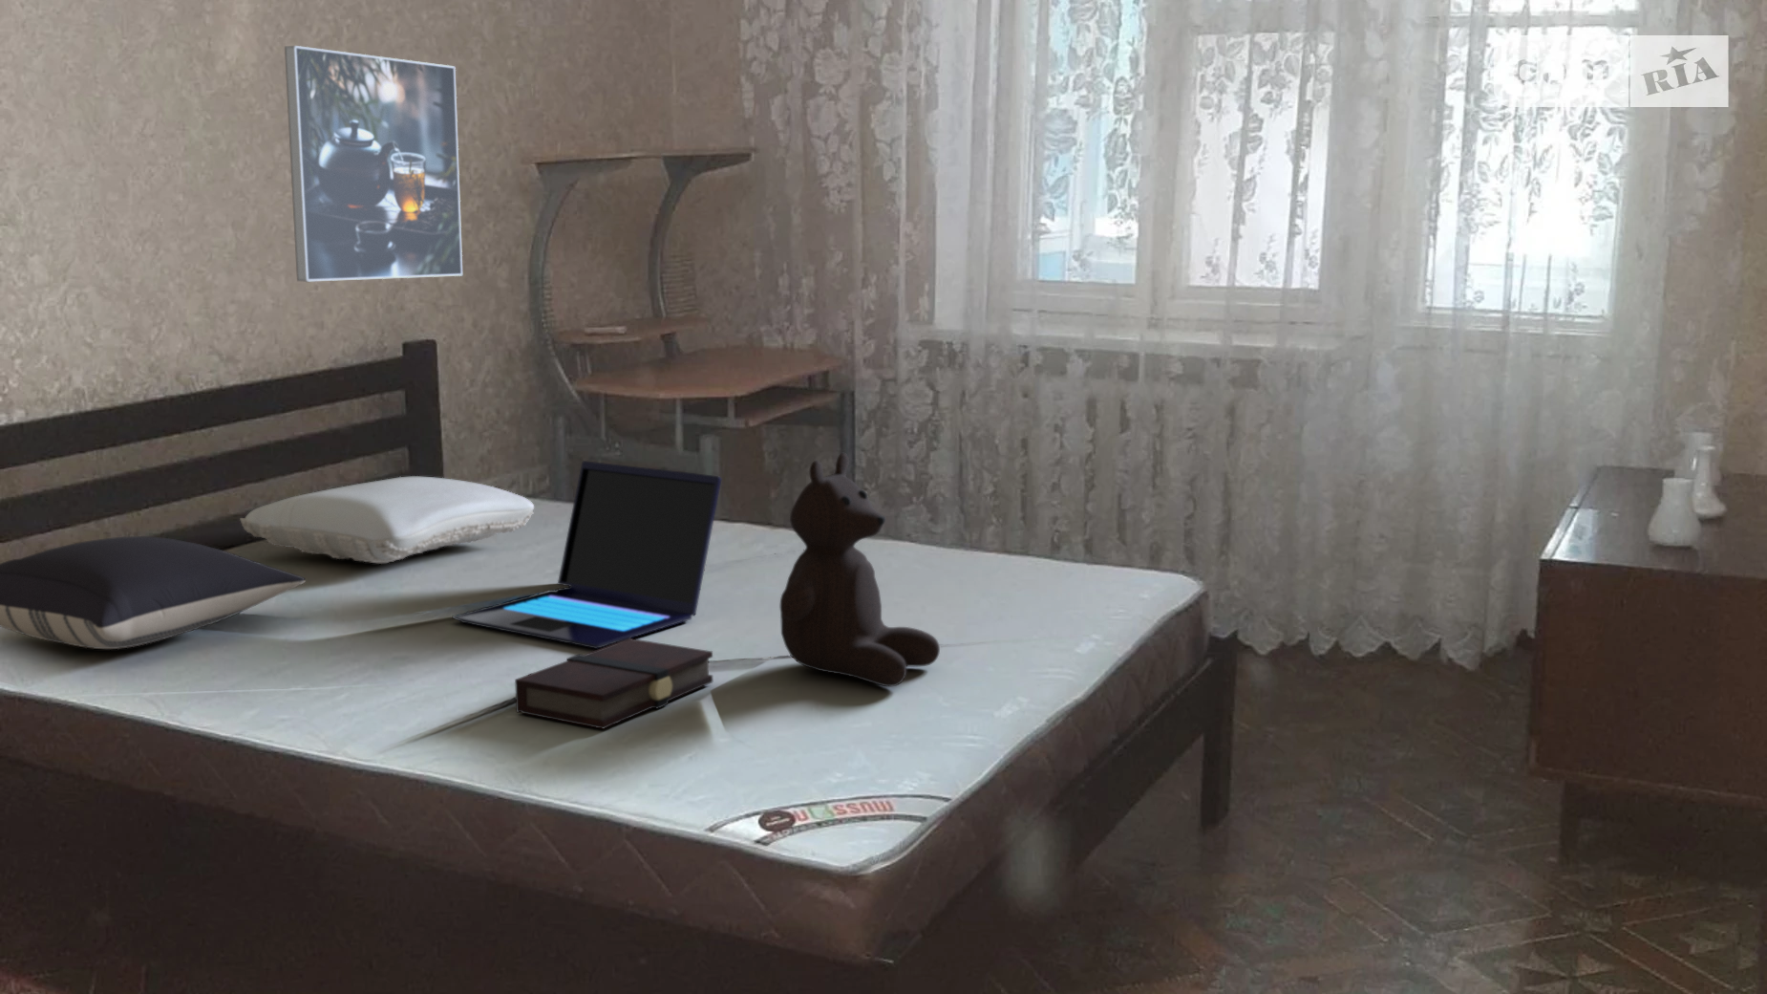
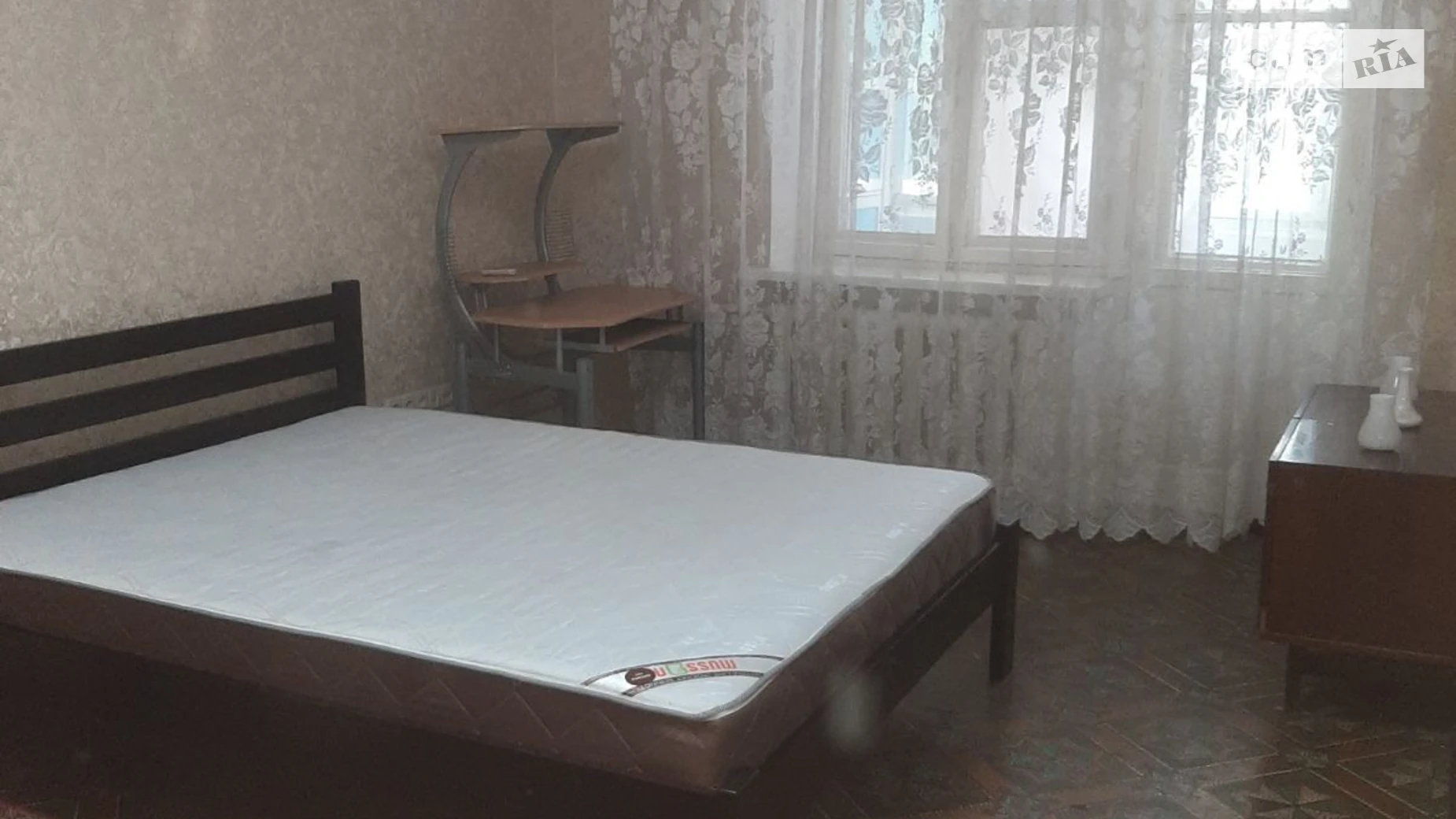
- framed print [284,45,464,282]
- teddy bear [779,451,941,687]
- pillow [239,476,535,564]
- laptop [450,460,722,649]
- pillow [0,535,306,649]
- book [513,637,714,731]
